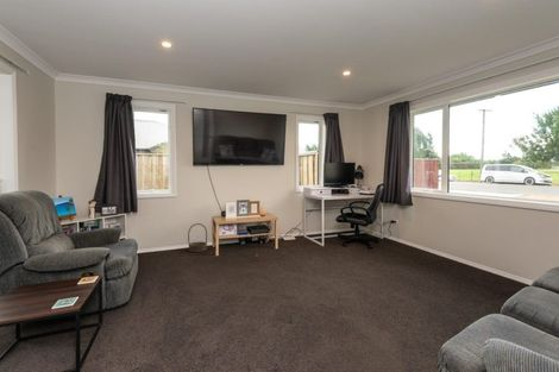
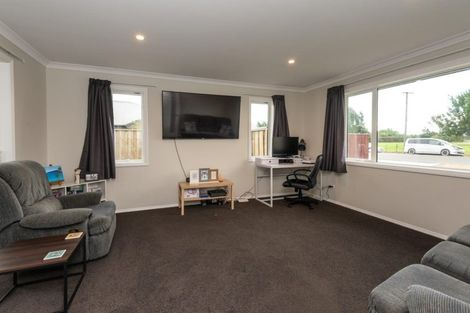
- basket [187,222,208,253]
